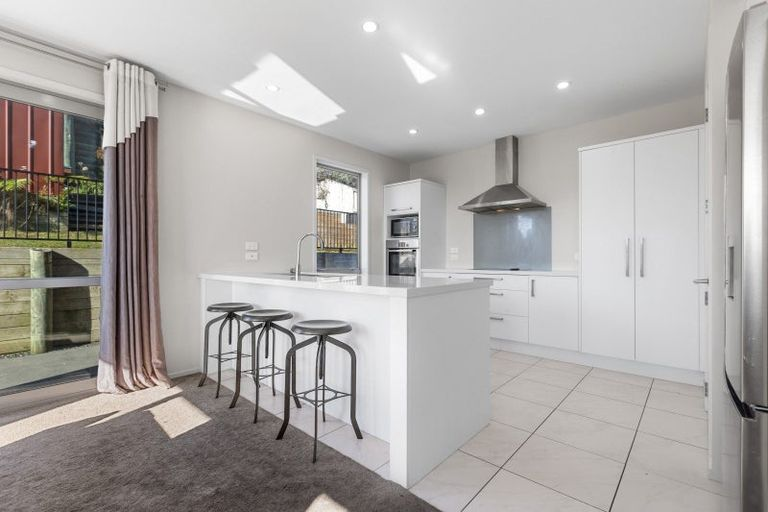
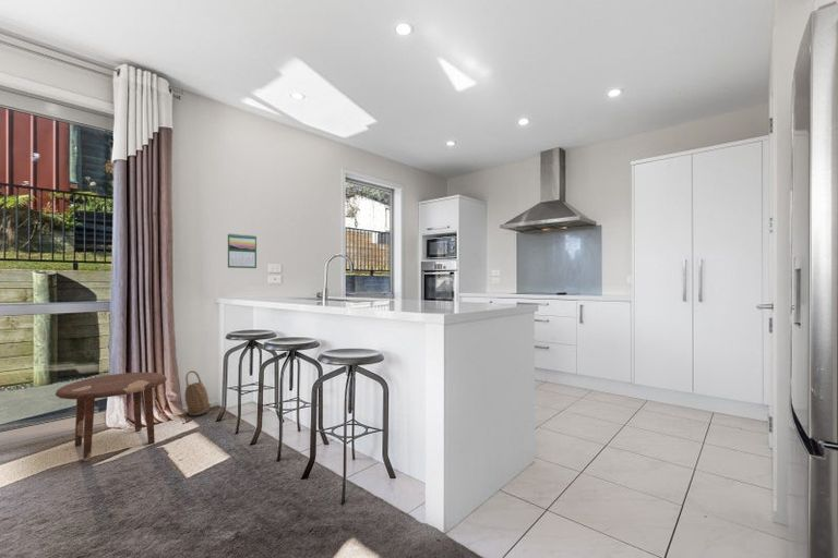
+ basket [183,369,212,416]
+ calendar [227,232,258,269]
+ side table [55,372,168,462]
